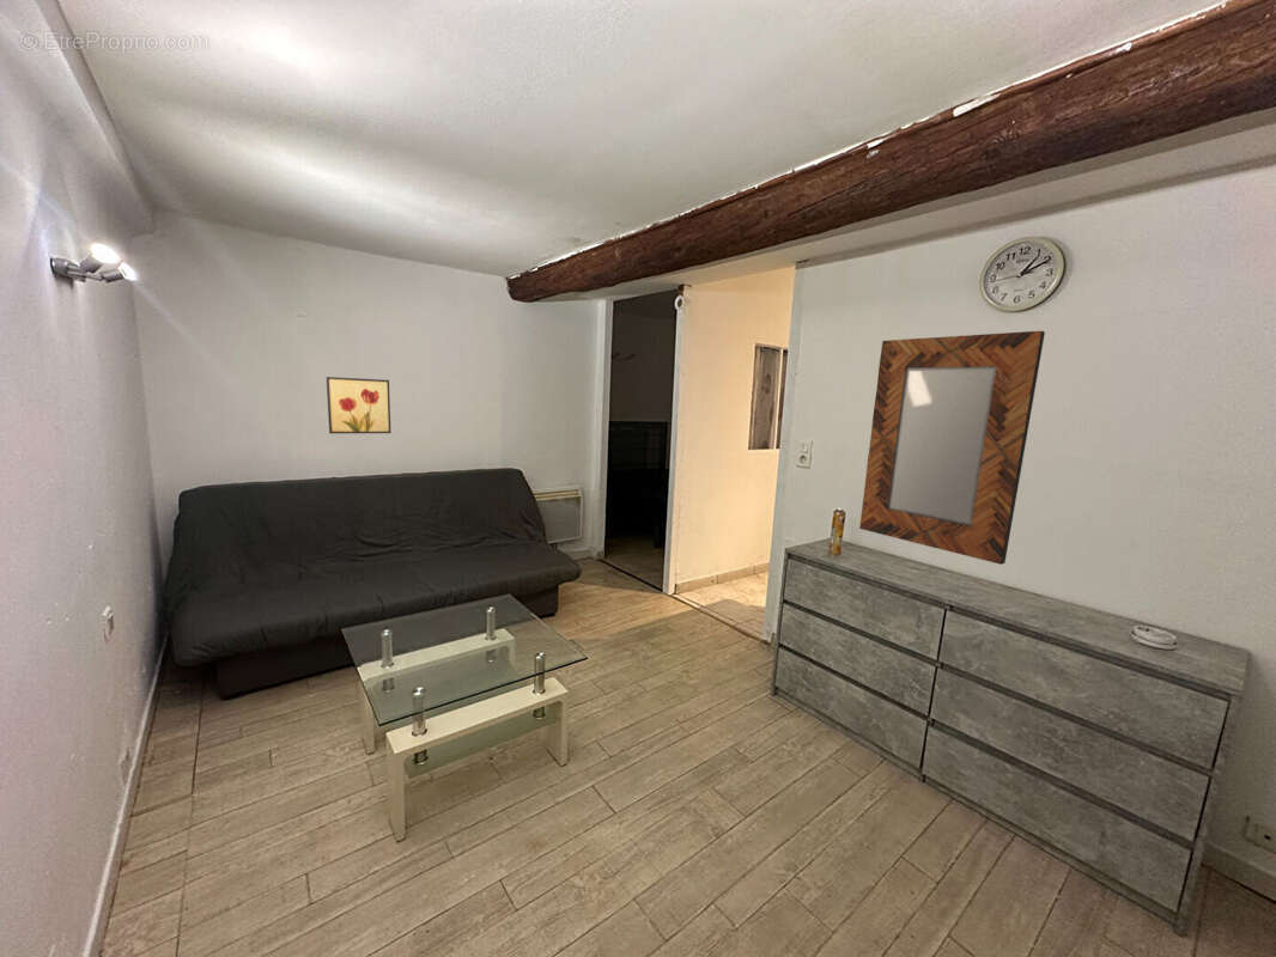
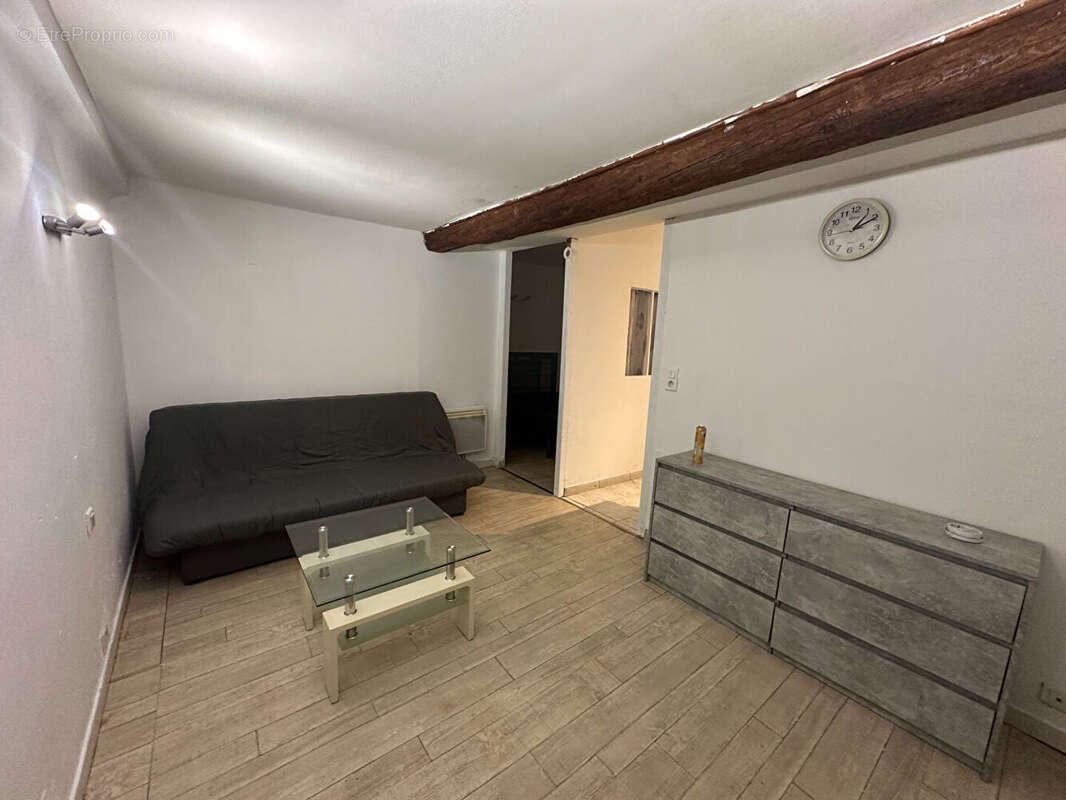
- home mirror [858,330,1046,566]
- wall art [326,376,391,434]
